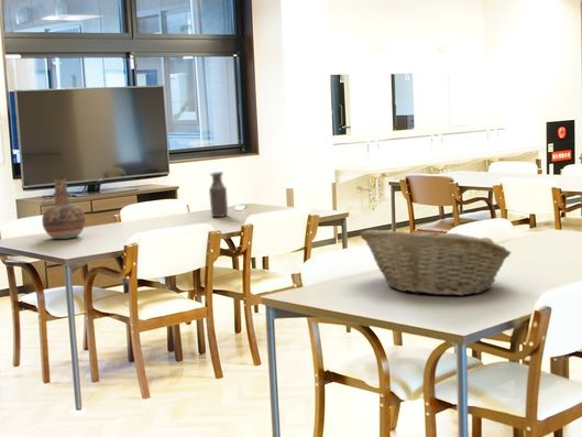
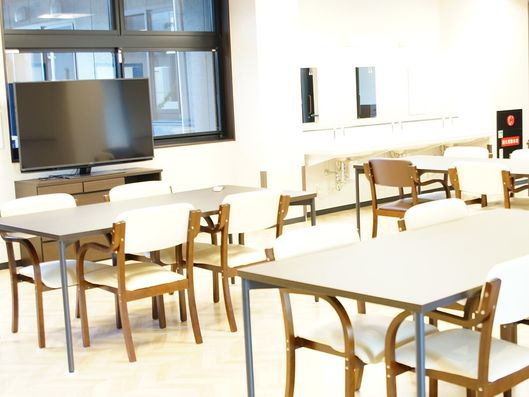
- fruit basket [359,228,513,296]
- vase [41,176,87,240]
- bottle [208,171,229,218]
